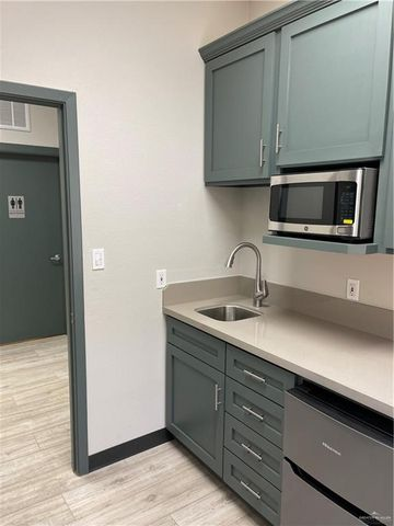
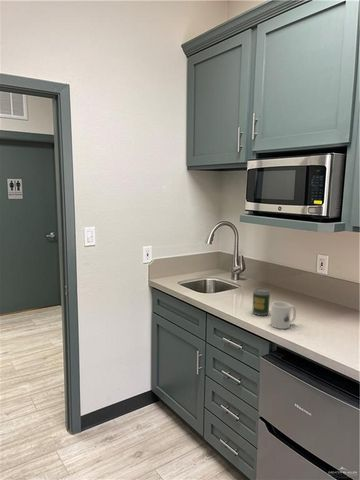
+ soda can [252,287,271,317]
+ mug [270,301,297,330]
